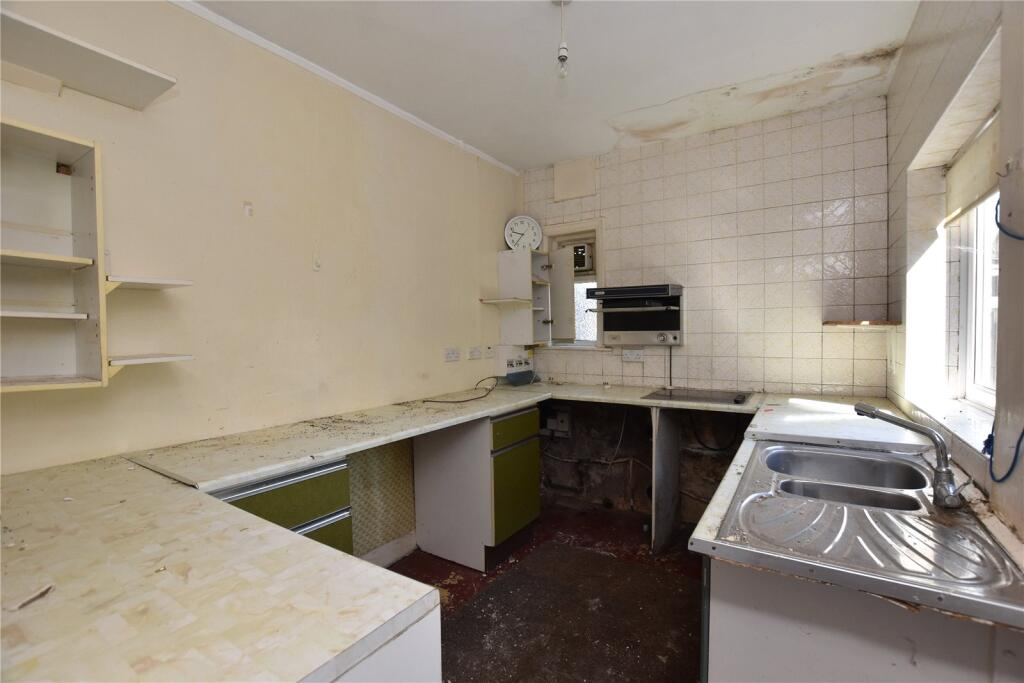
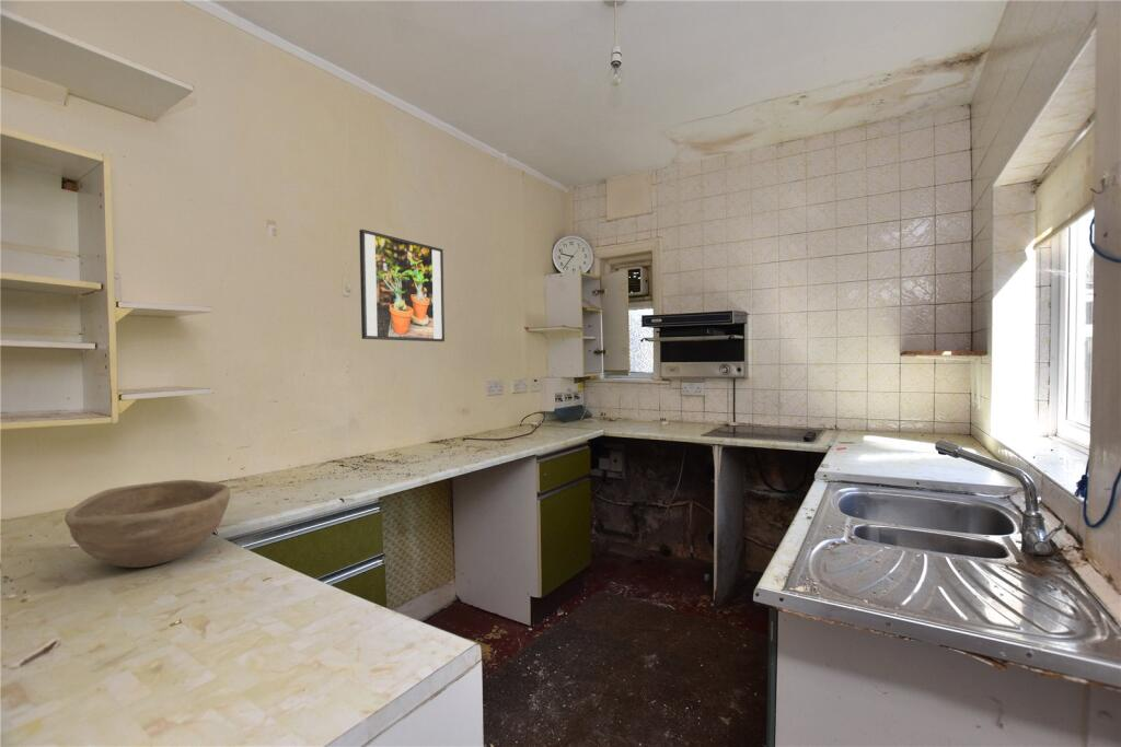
+ bowl [63,479,231,569]
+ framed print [358,229,446,342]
